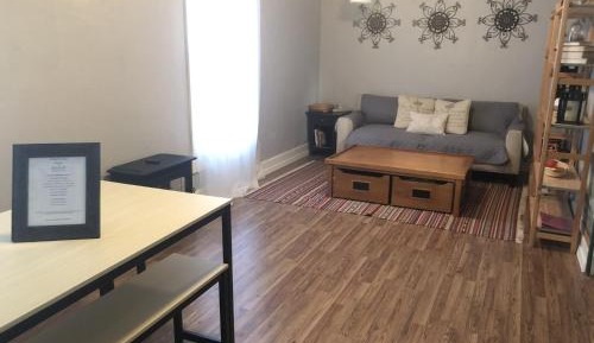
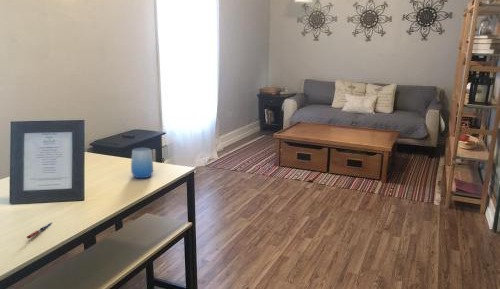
+ pen [26,221,54,239]
+ cup [130,147,154,179]
